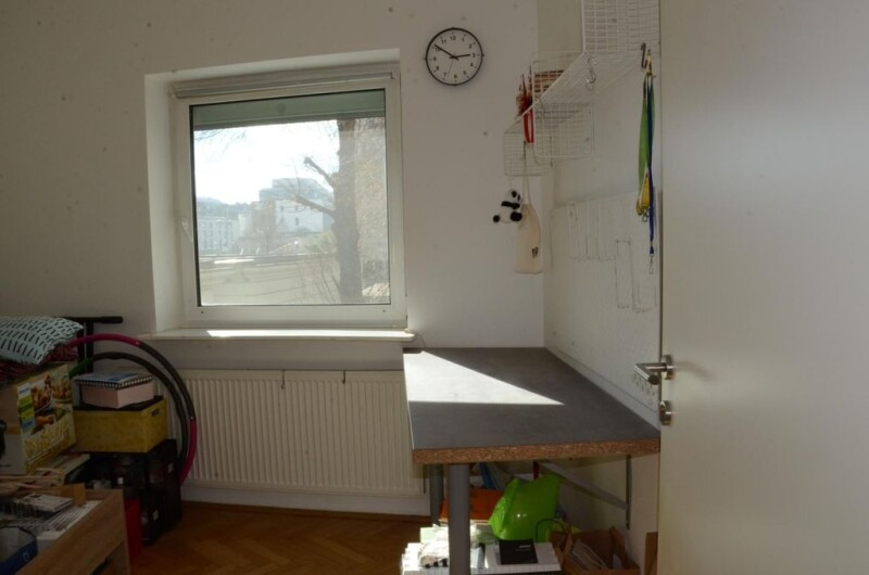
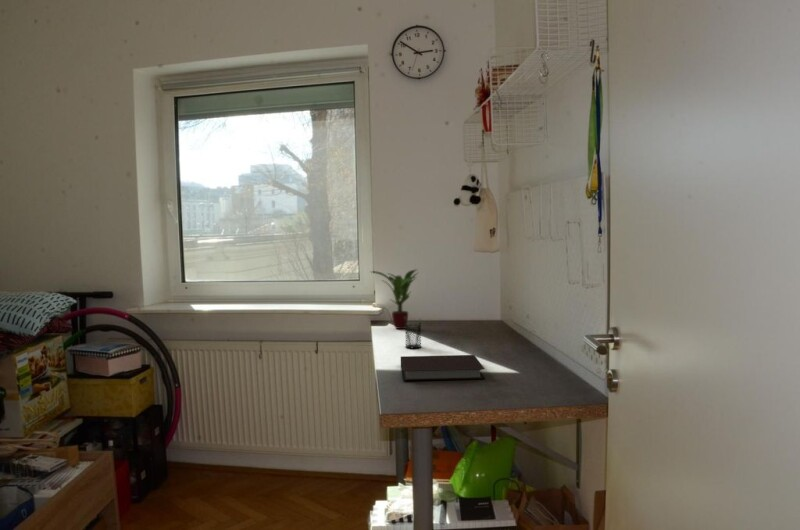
+ notebook [400,354,486,382]
+ potted plant [369,268,420,330]
+ pencil holder [405,317,422,349]
